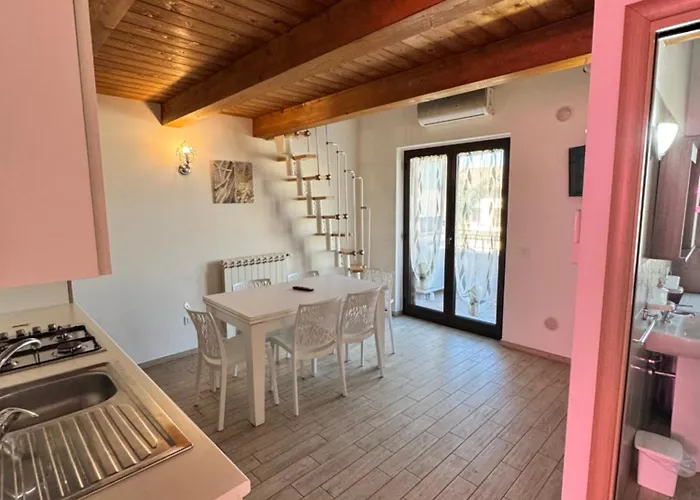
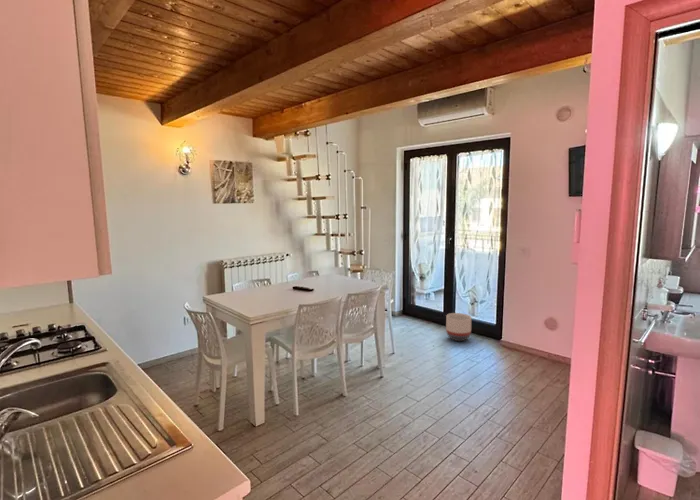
+ planter [445,312,472,342]
